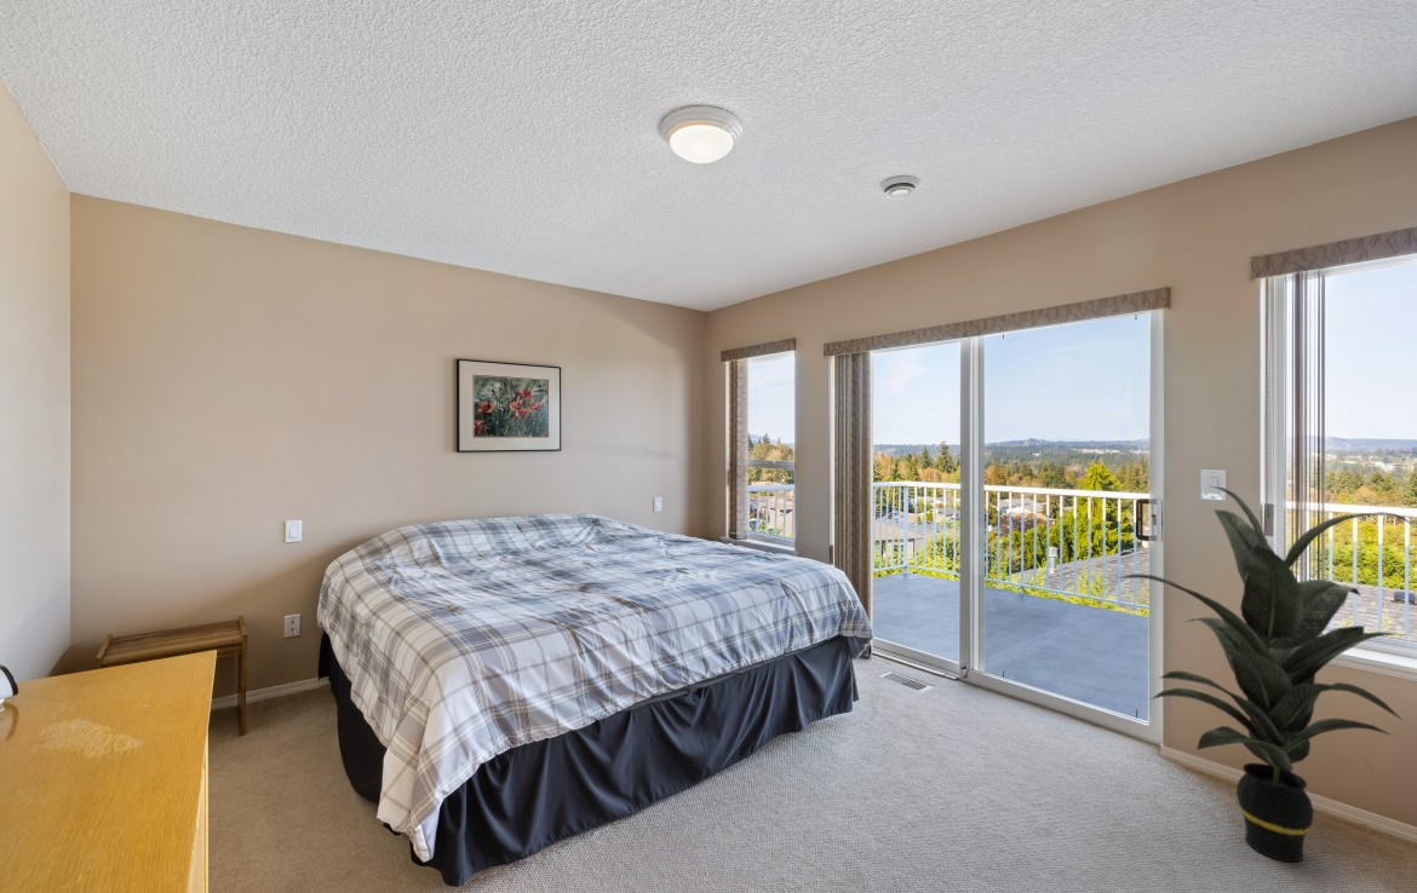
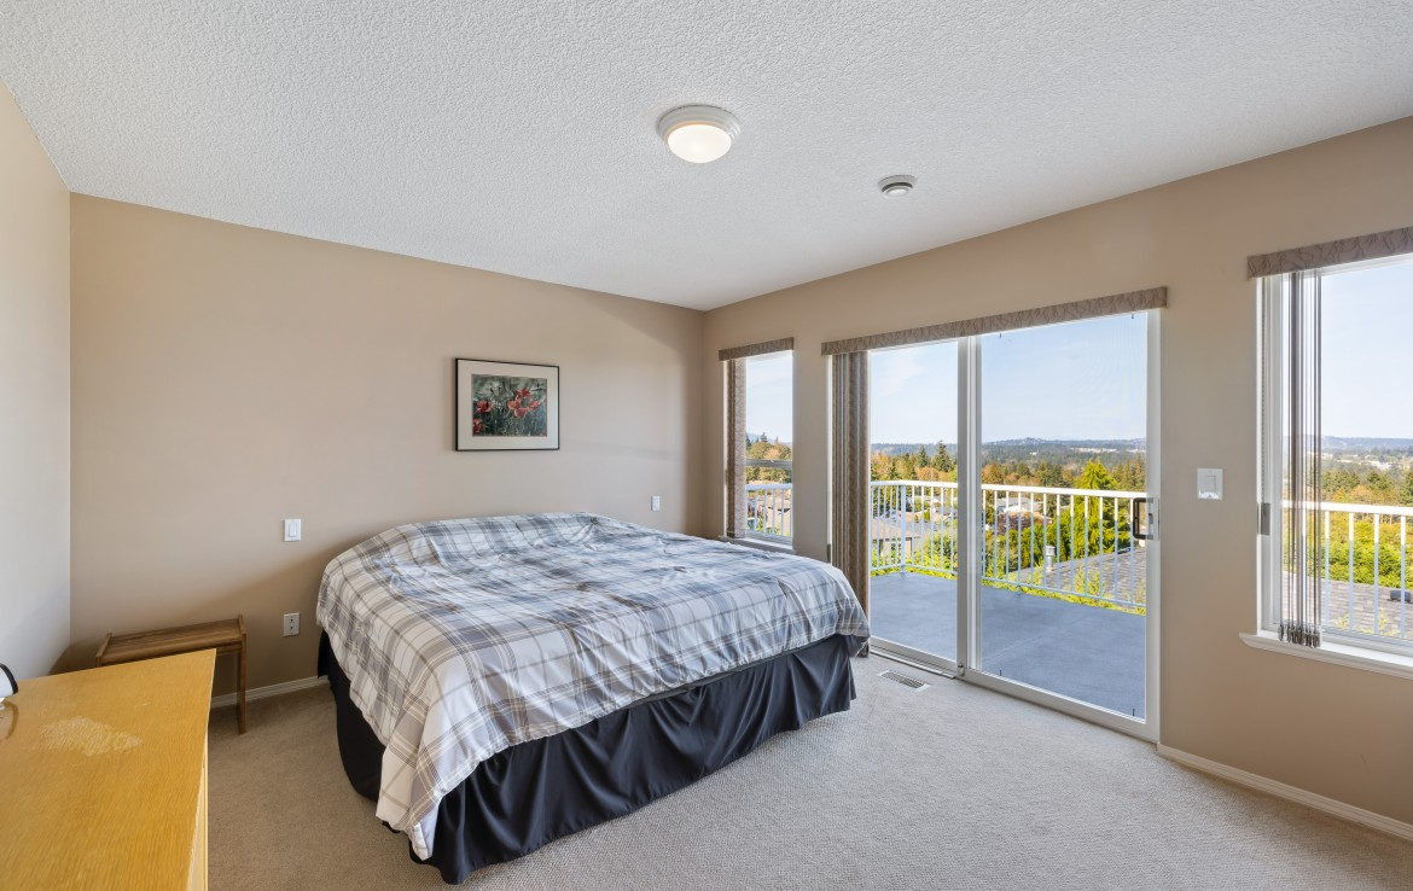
- indoor plant [1117,485,1415,863]
